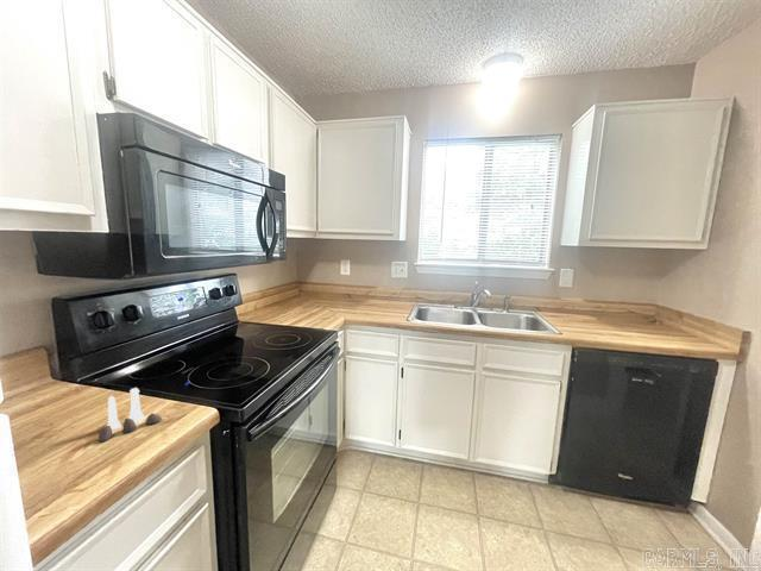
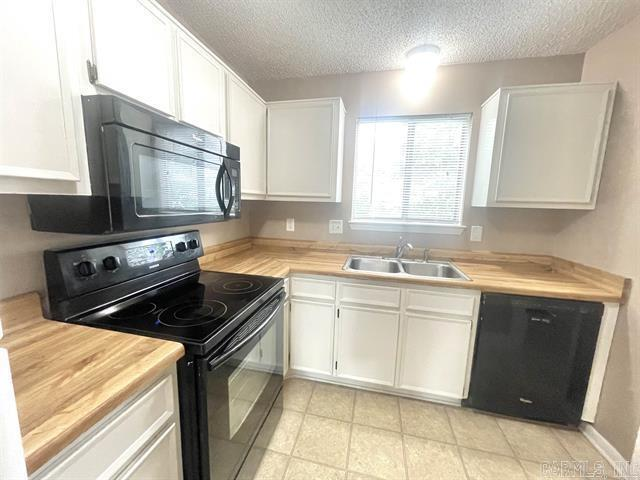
- salt and pepper shaker set [98,387,163,444]
